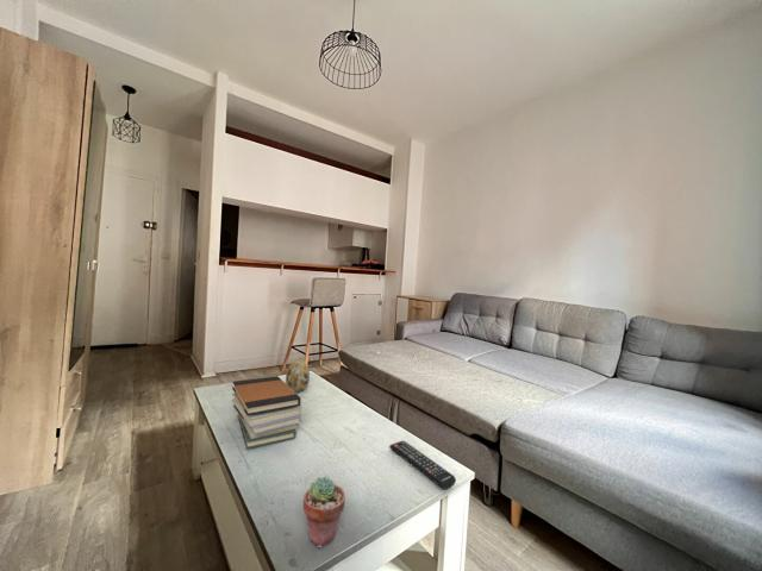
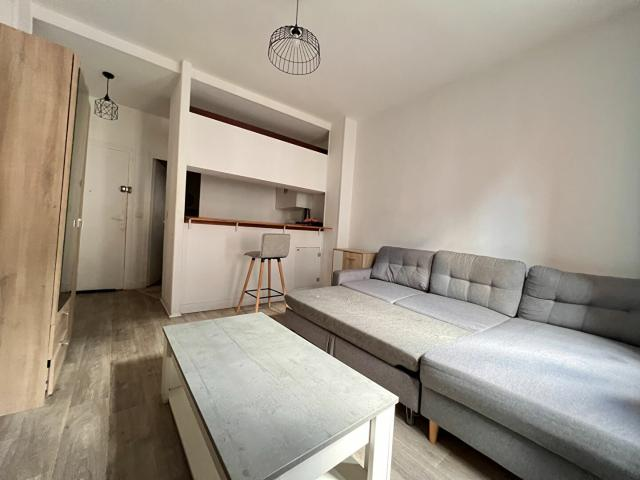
- decorative egg [285,358,311,394]
- book stack [231,375,302,450]
- remote control [388,439,457,491]
- potted succulent [302,475,346,548]
